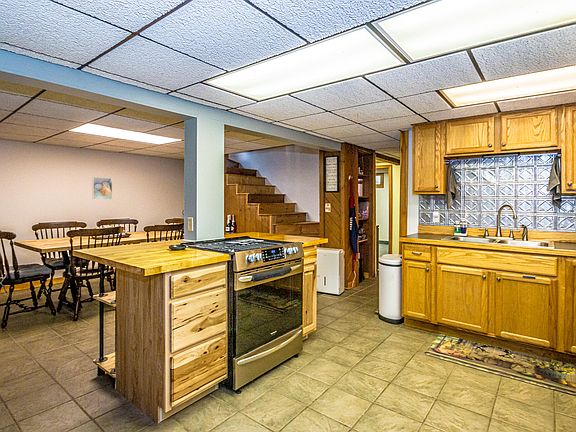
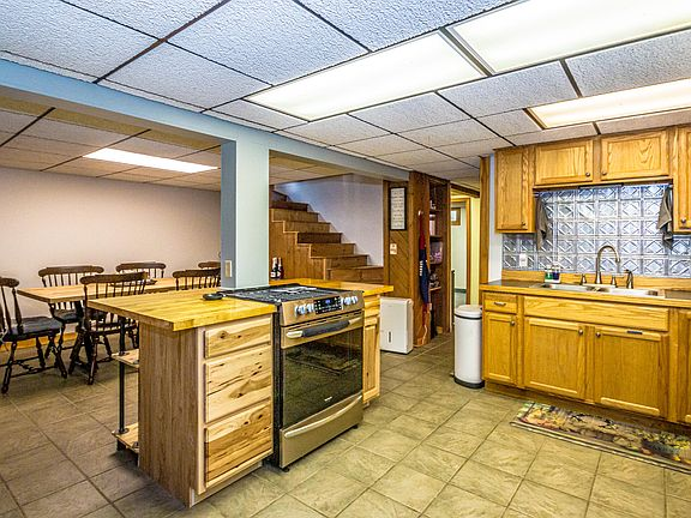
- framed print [92,176,113,200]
